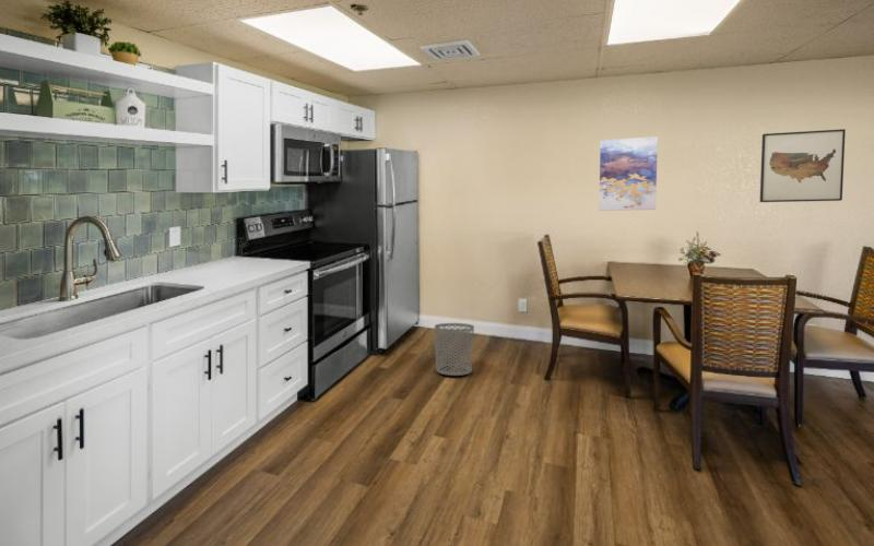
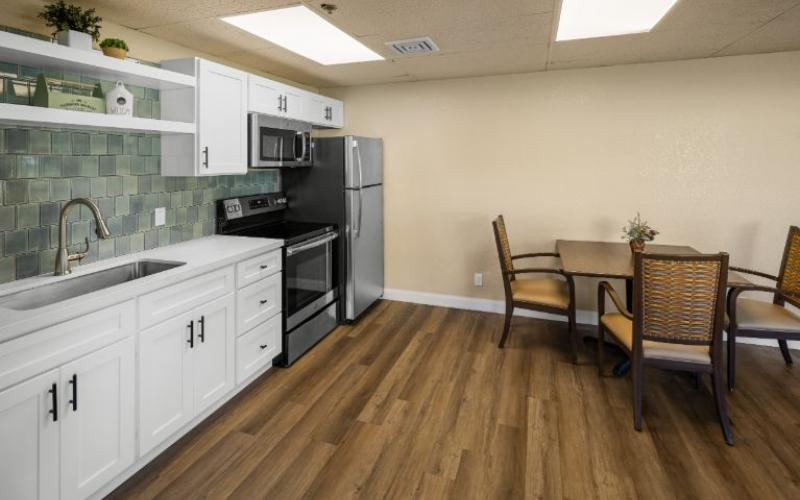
- wall art [759,128,847,203]
- waste bin [434,322,475,377]
- wall art [598,135,659,212]
